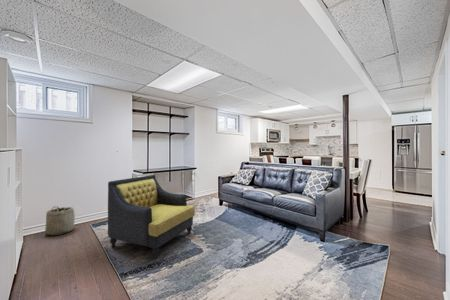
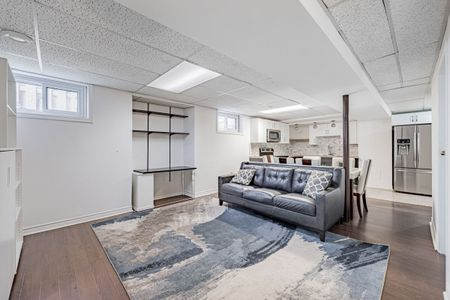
- armchair [107,174,196,259]
- basket [44,205,76,236]
